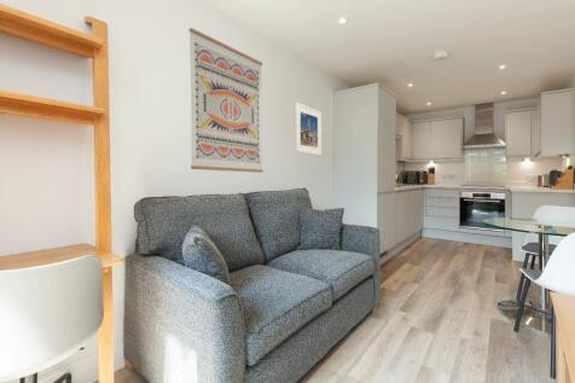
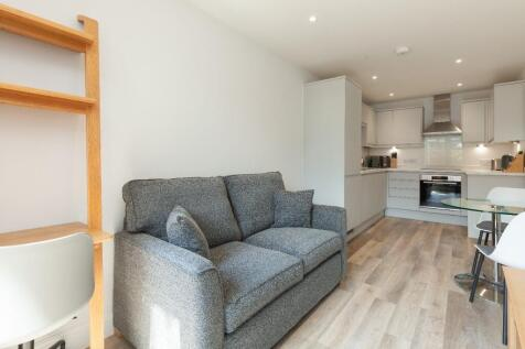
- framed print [294,101,323,156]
- wall art [188,27,265,174]
